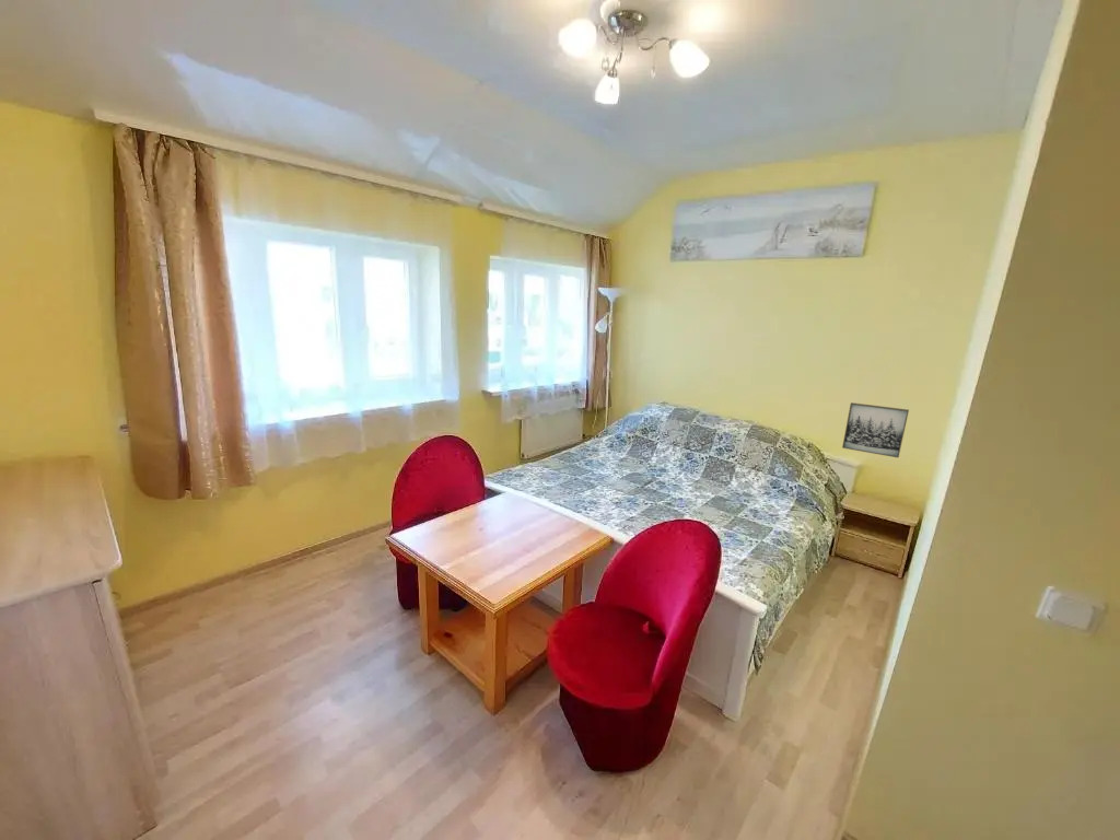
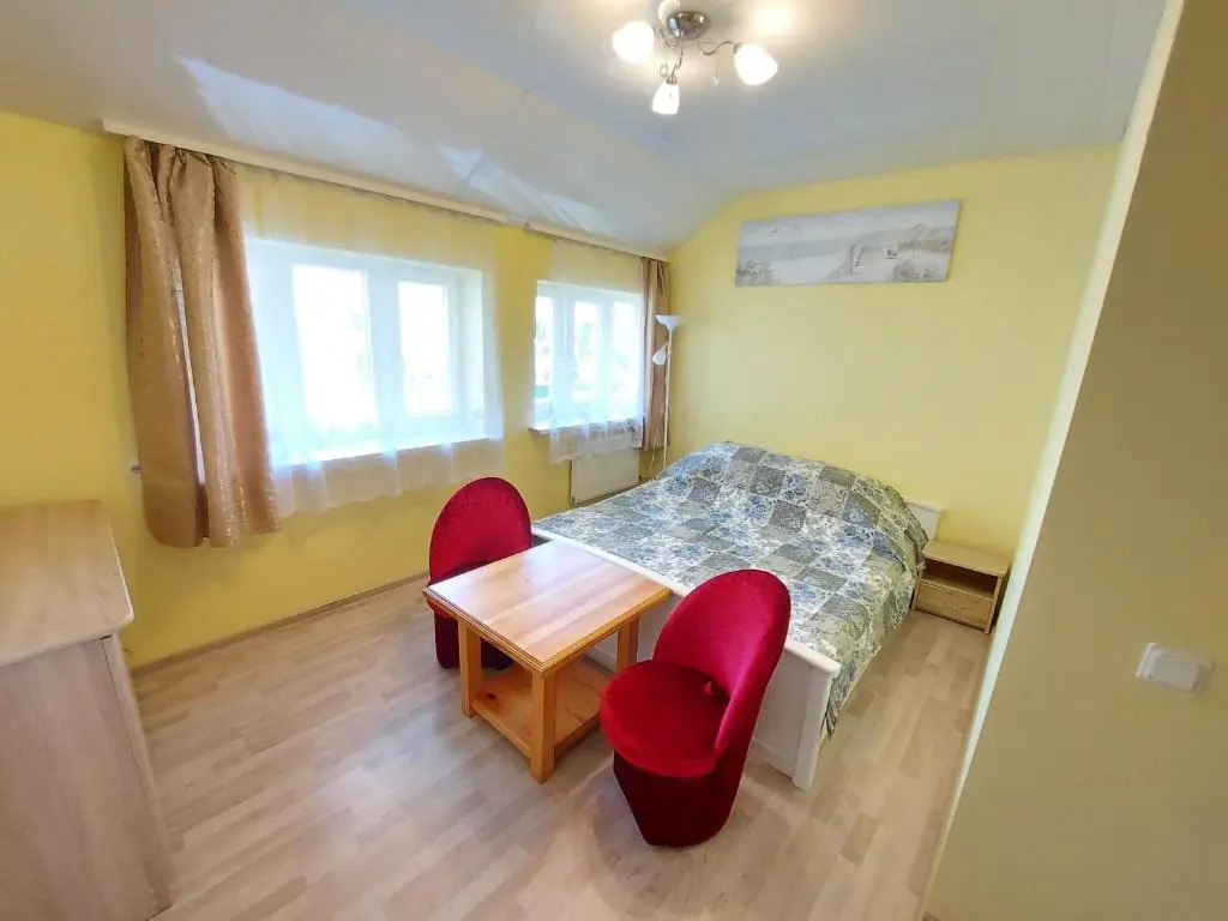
- wall art [841,401,910,458]
